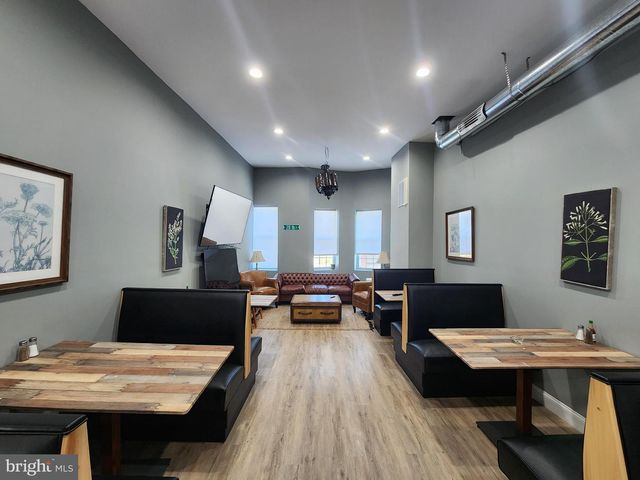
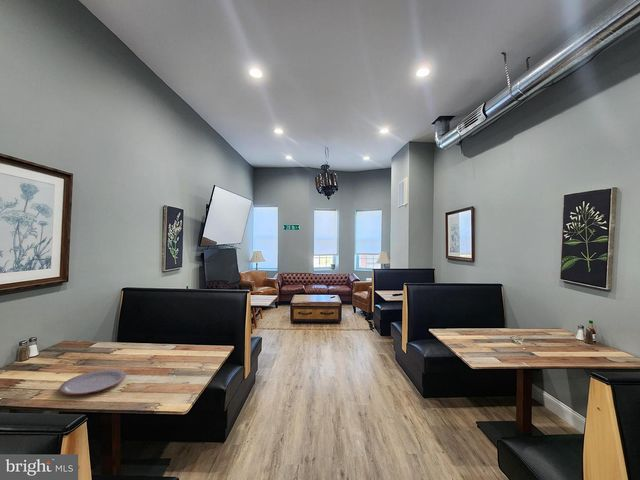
+ plate [59,368,127,396]
